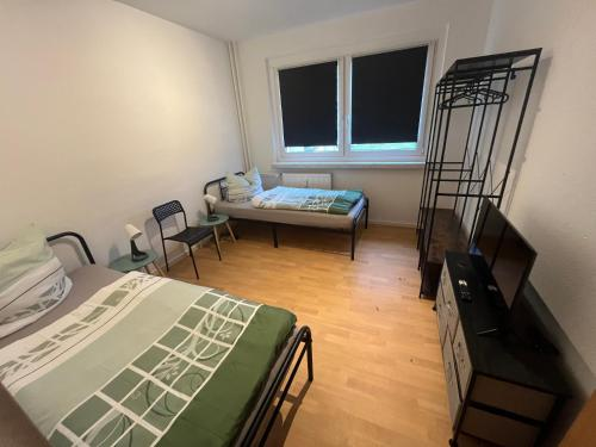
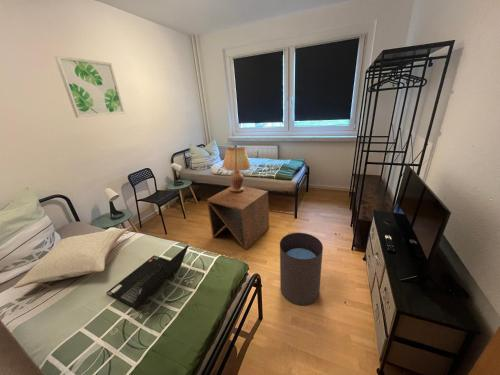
+ waste bin [279,232,324,306]
+ lamp [221,146,251,191]
+ side table [206,185,270,251]
+ wall art [53,55,126,119]
+ pillow [12,228,128,289]
+ laptop computer [105,244,190,310]
